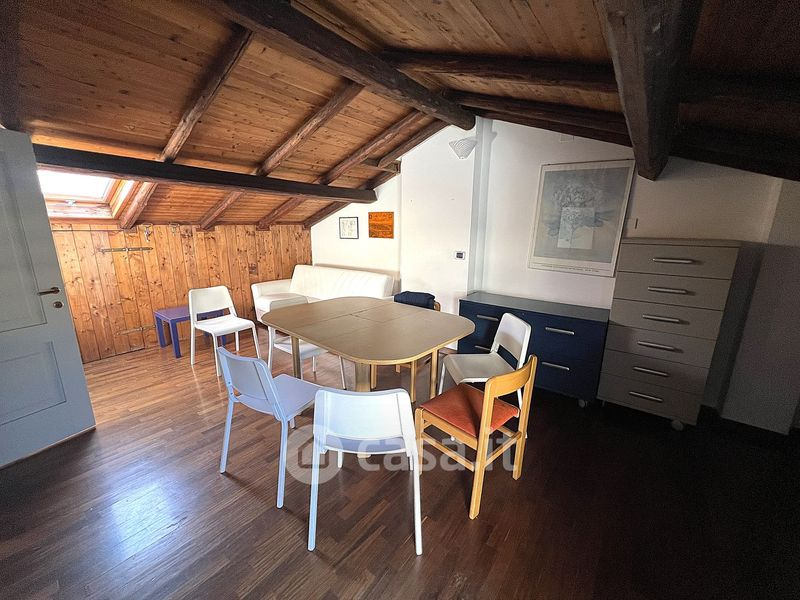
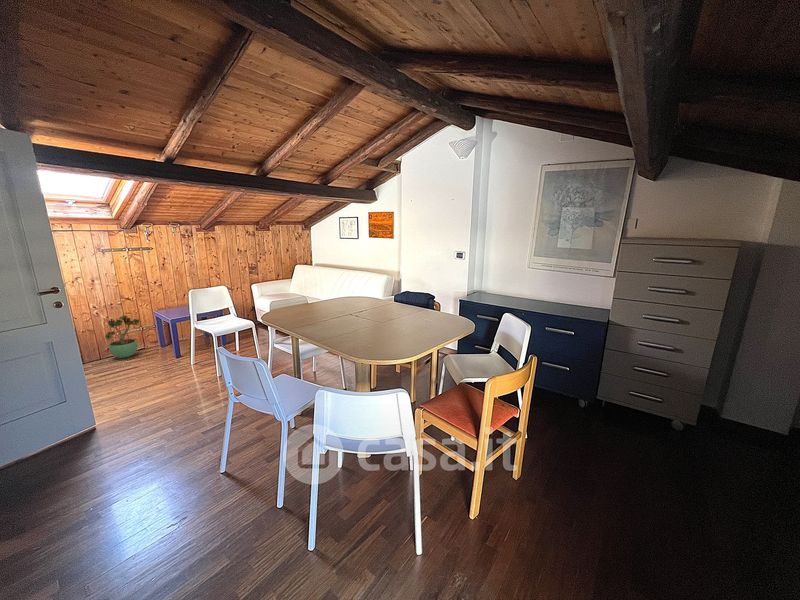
+ potted plant [104,314,140,359]
